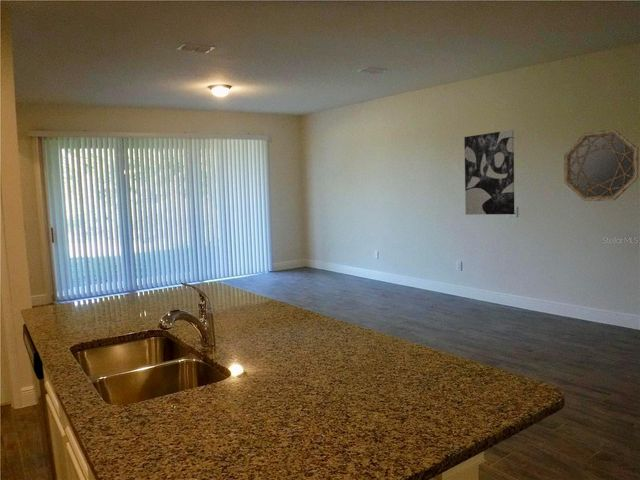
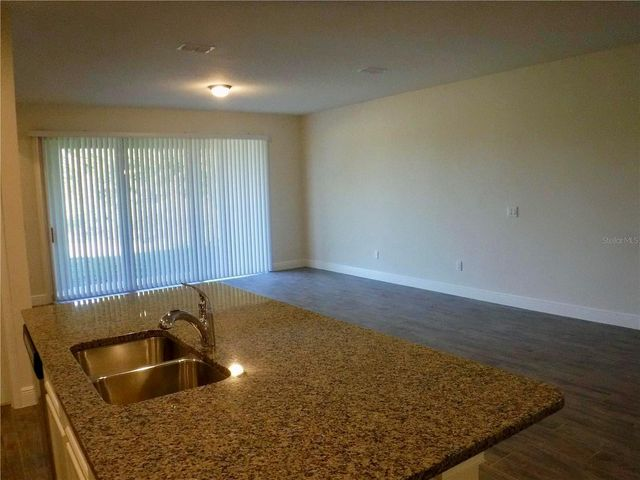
- home mirror [563,129,640,202]
- wall art [463,129,515,216]
